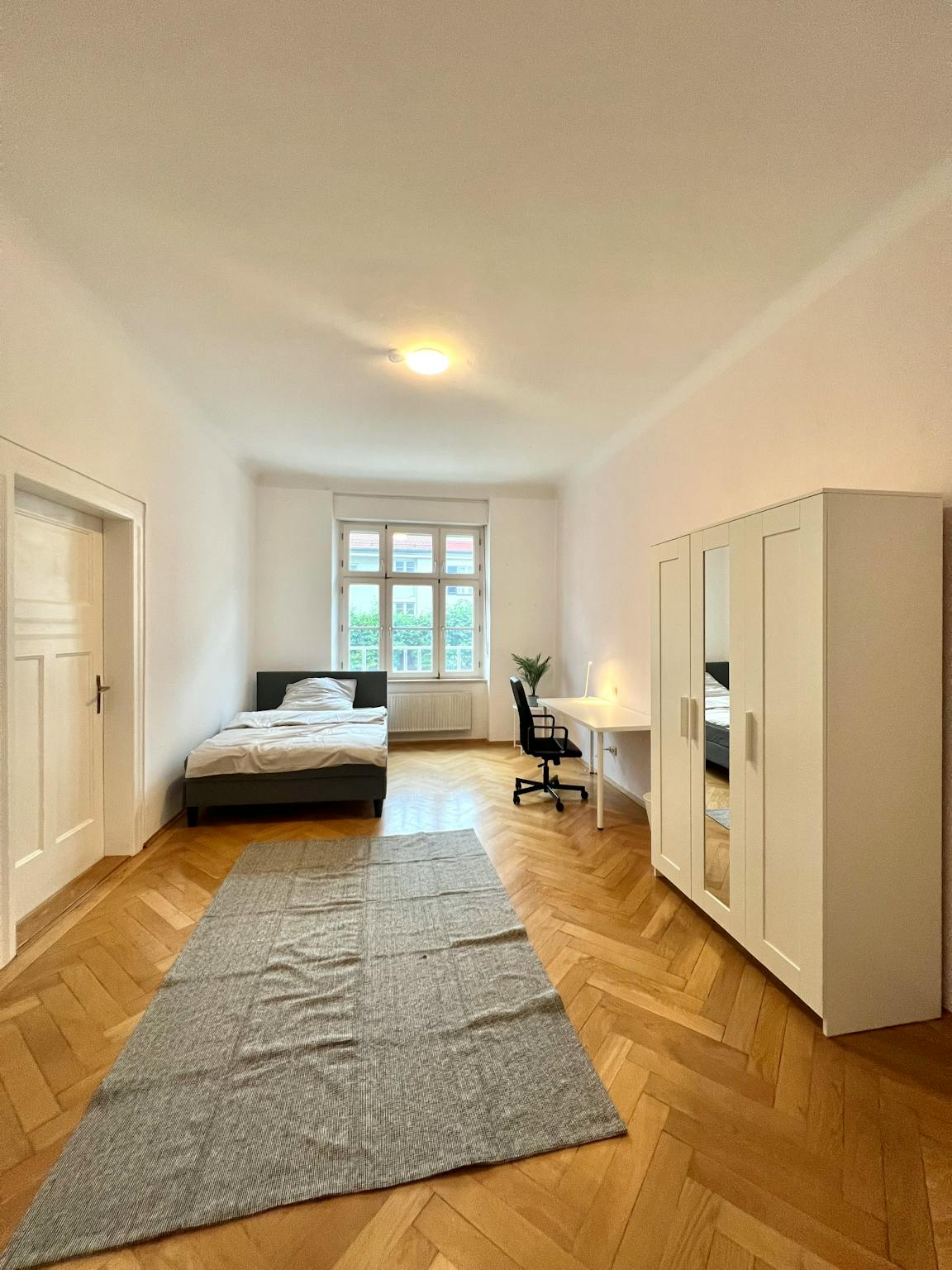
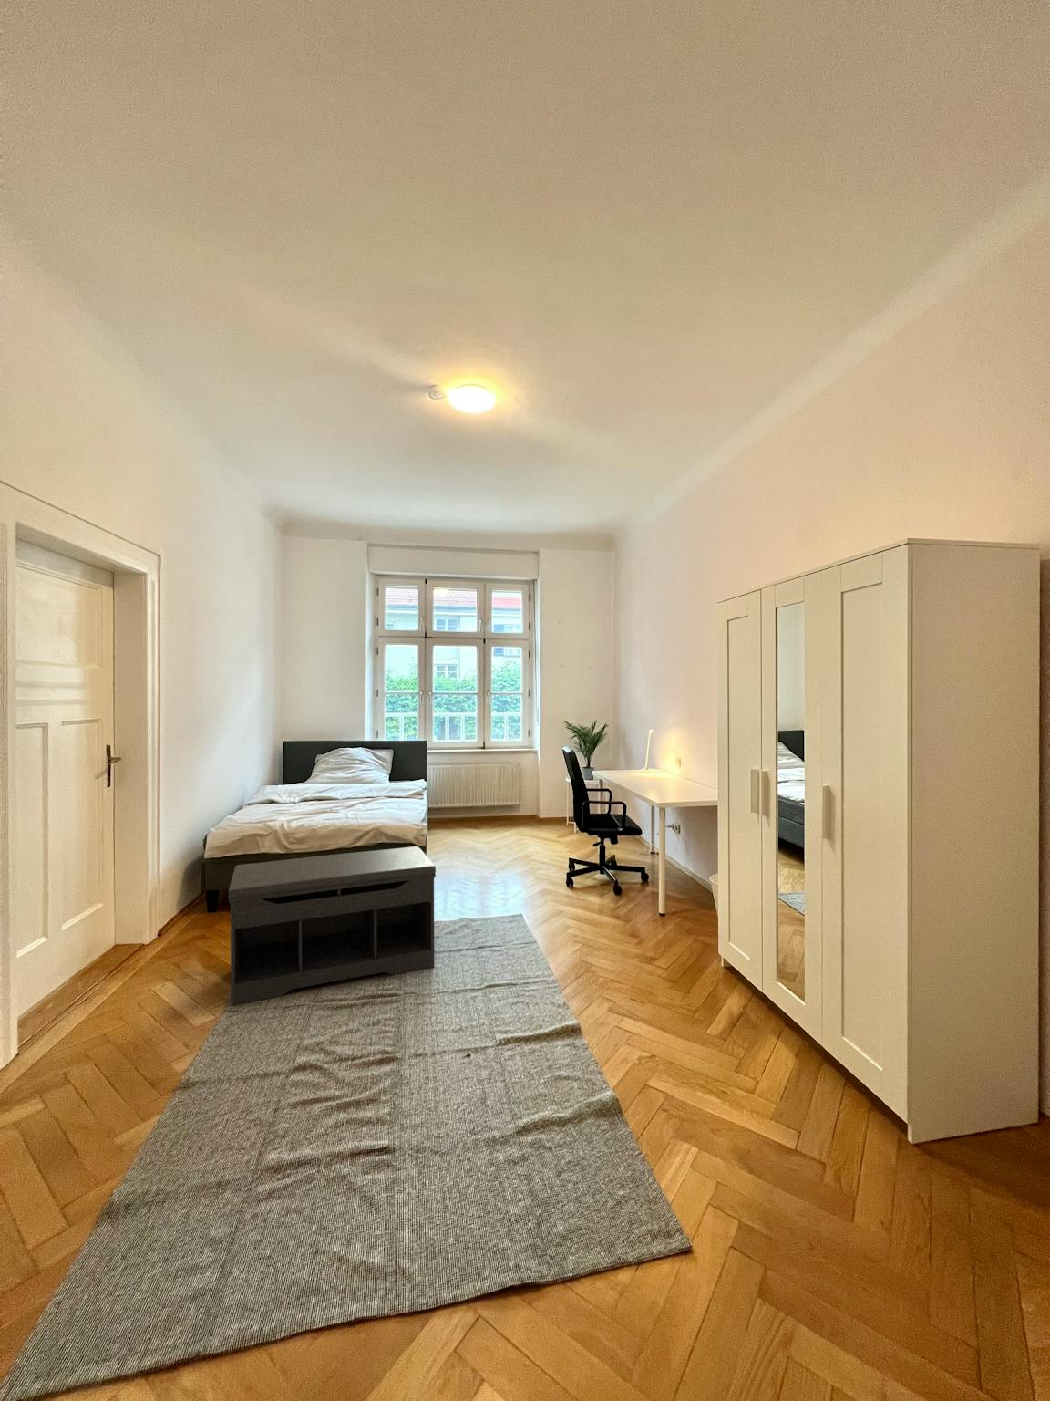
+ bench [228,845,437,1007]
